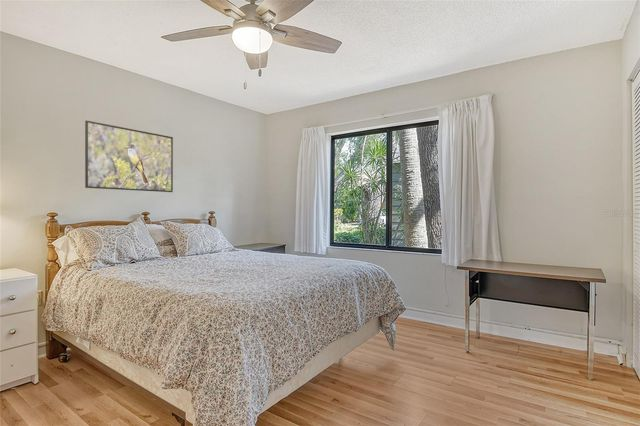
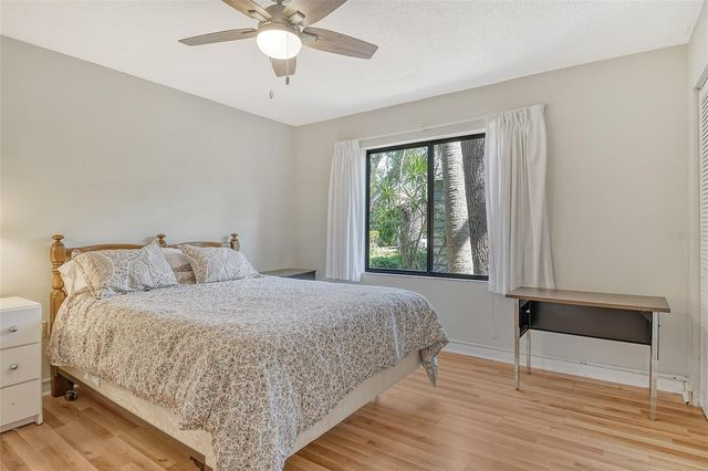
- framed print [84,120,174,193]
